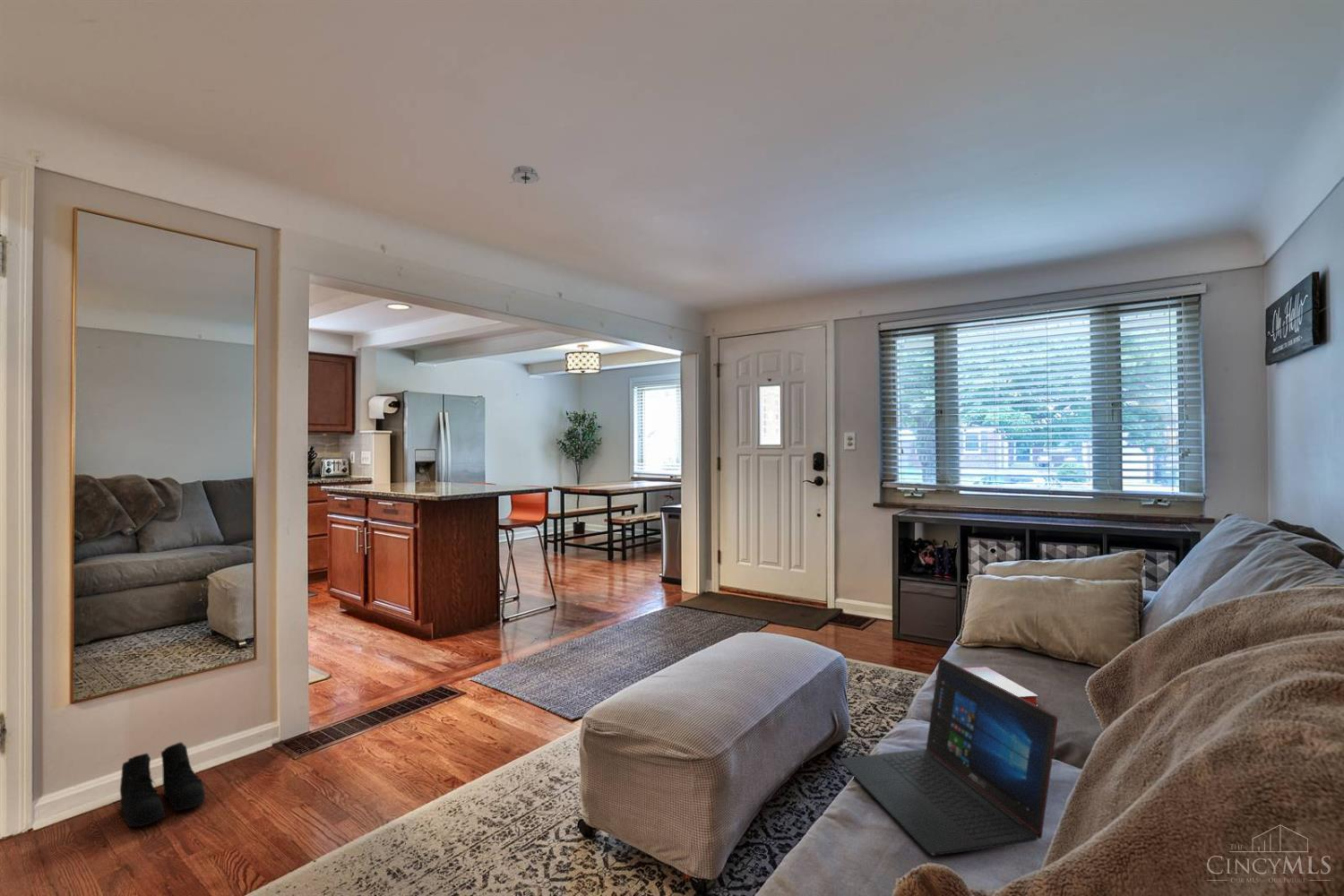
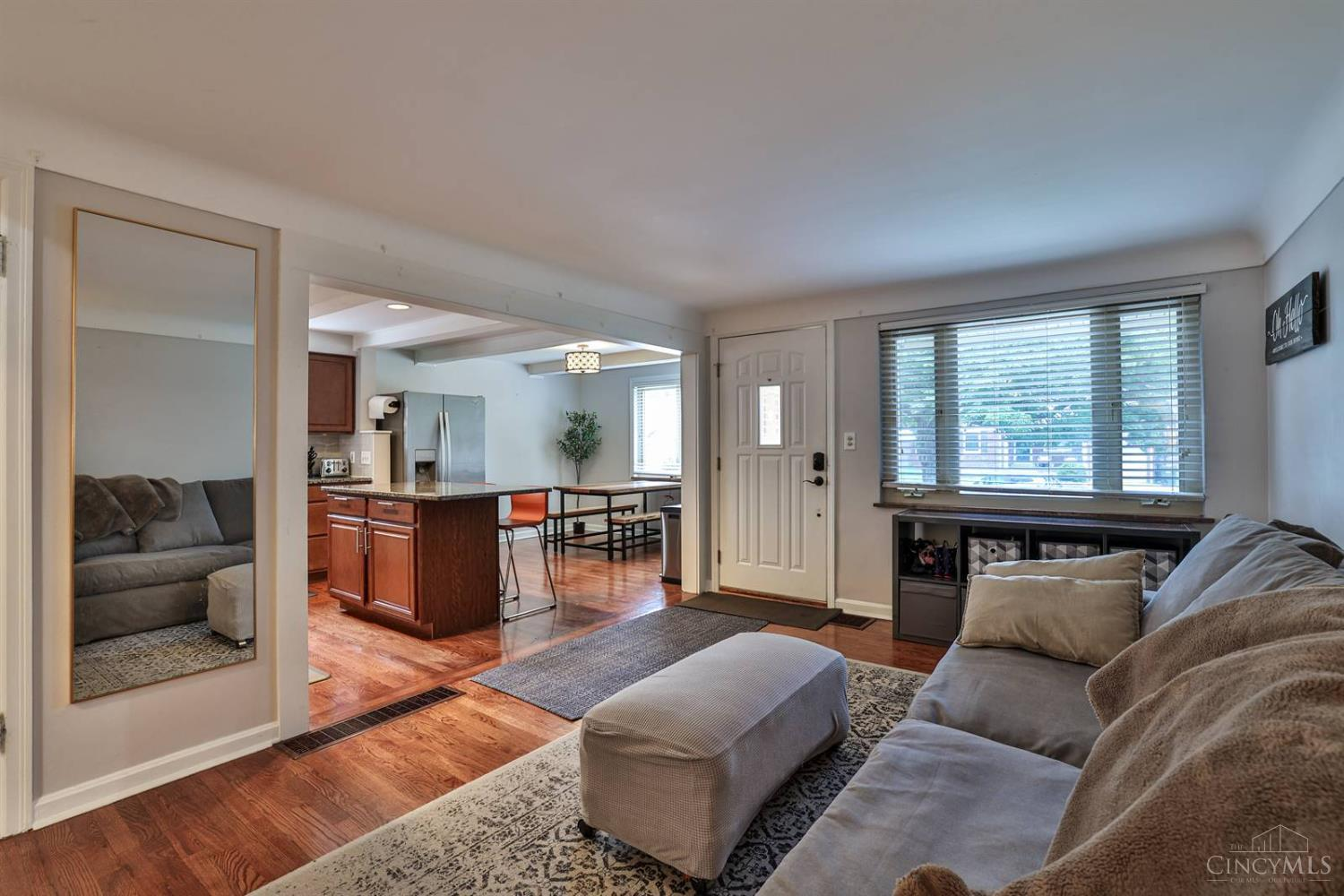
- smoke detector [510,165,541,185]
- laptop [839,657,1058,857]
- hardback book [935,666,1039,707]
- boots [119,742,206,828]
